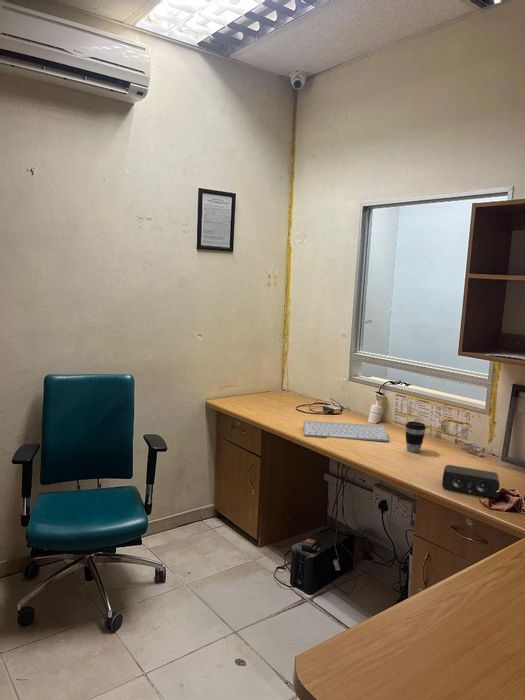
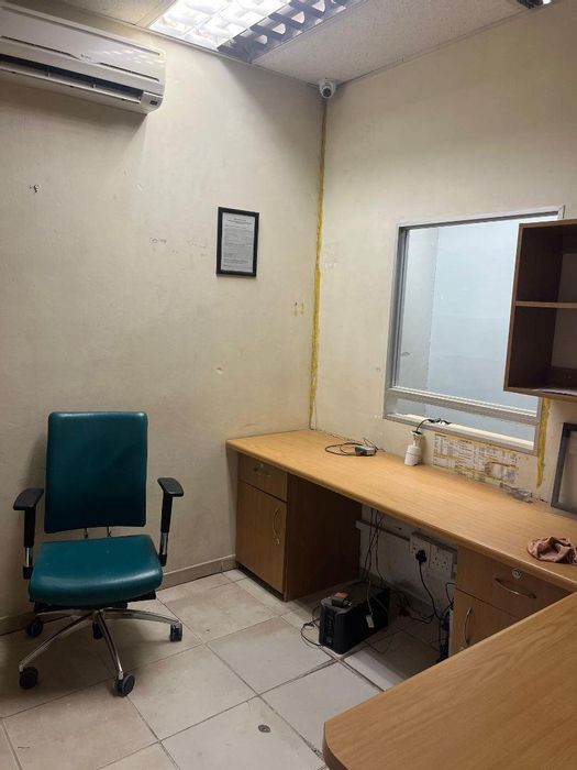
- keyboard [302,419,390,442]
- speaker [441,464,501,499]
- coffee cup [404,421,427,453]
